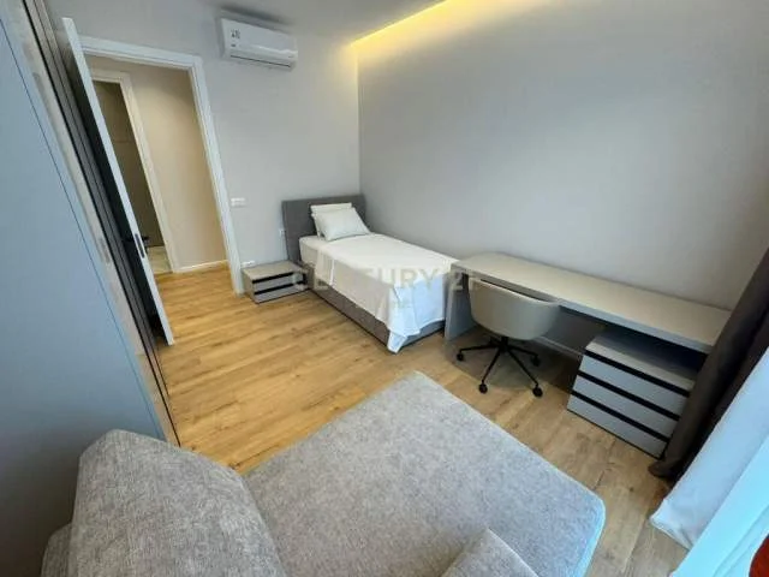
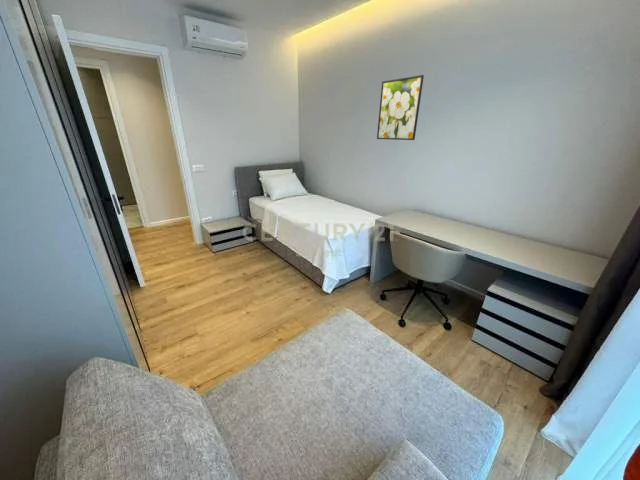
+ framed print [376,74,425,141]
